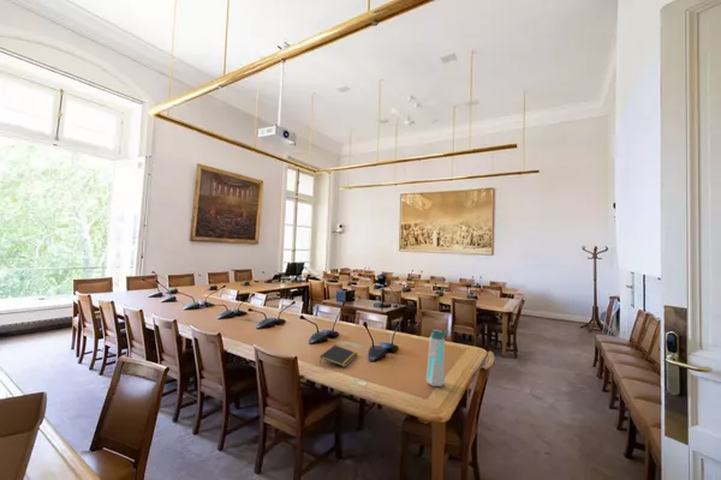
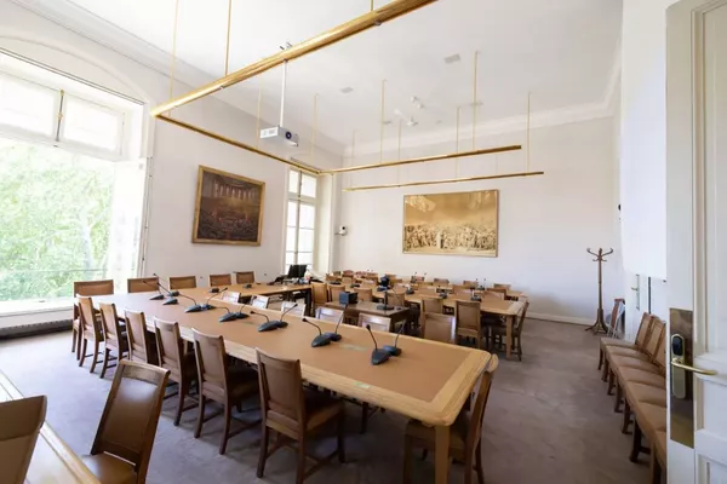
- notepad [318,344,359,368]
- water bottle [425,329,449,388]
